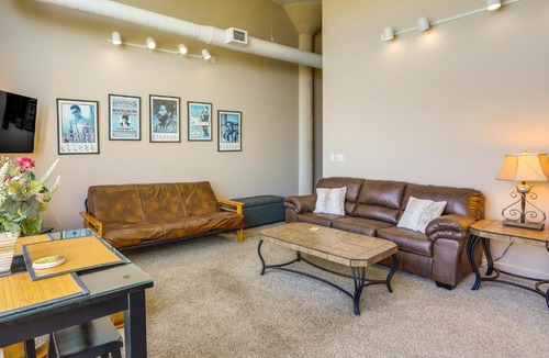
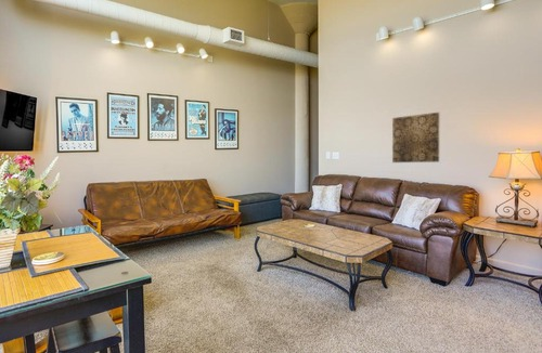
+ wall art [391,112,441,164]
